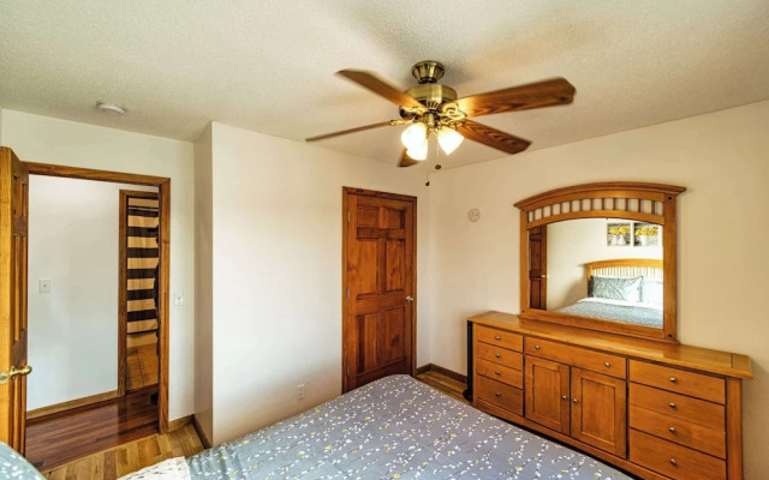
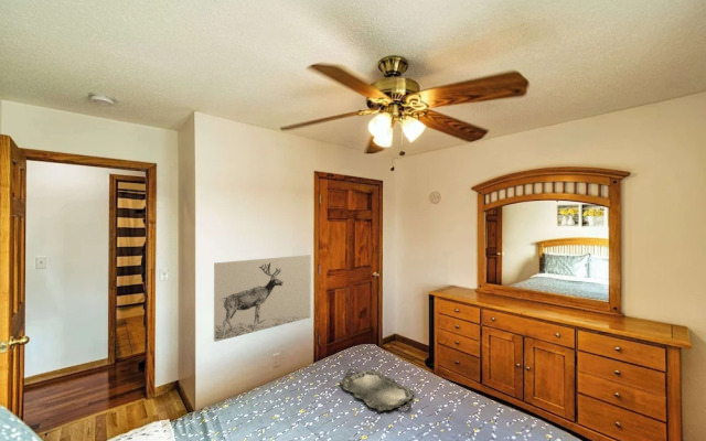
+ serving tray [338,368,415,412]
+ wall art [213,254,311,343]
